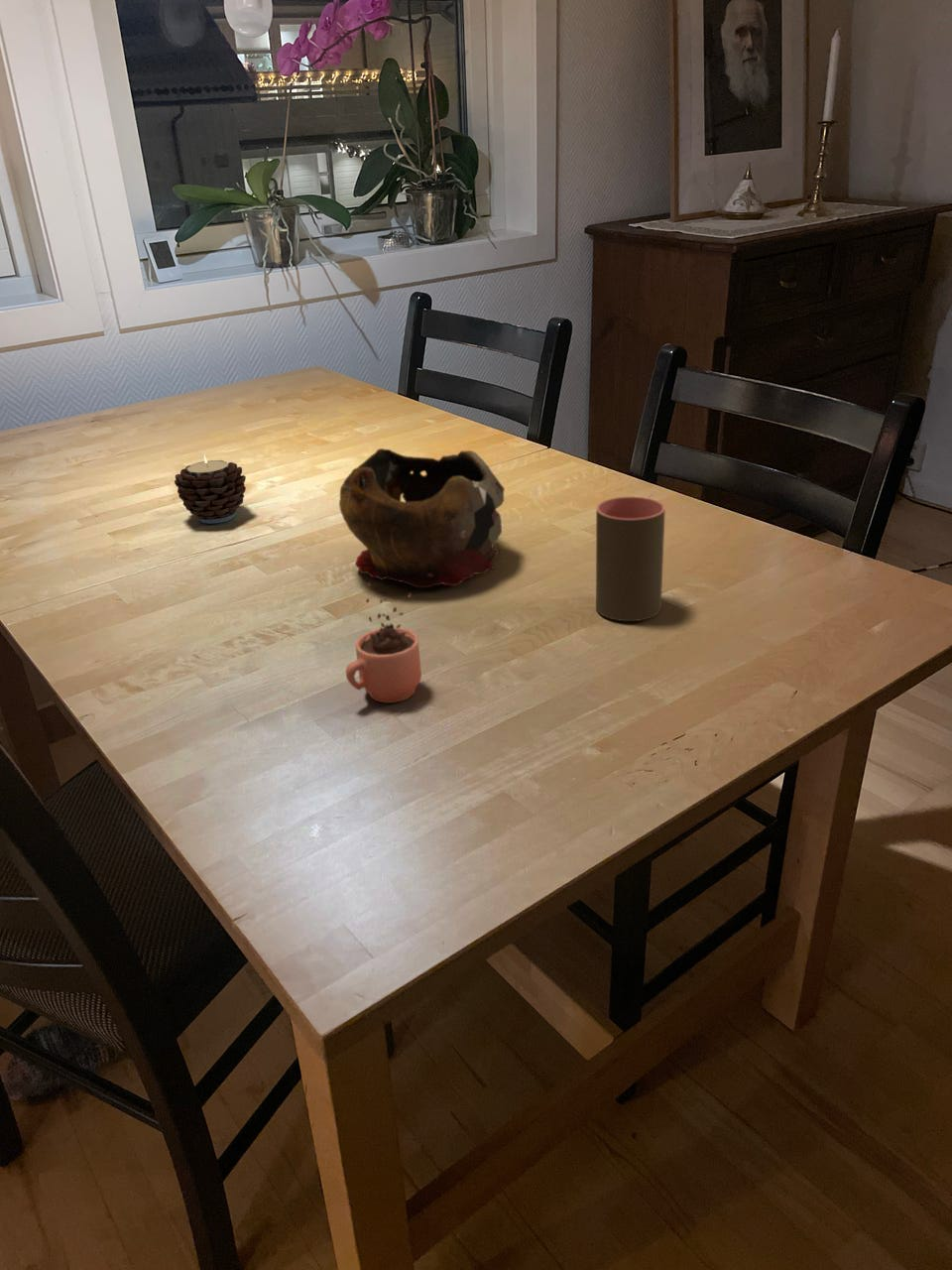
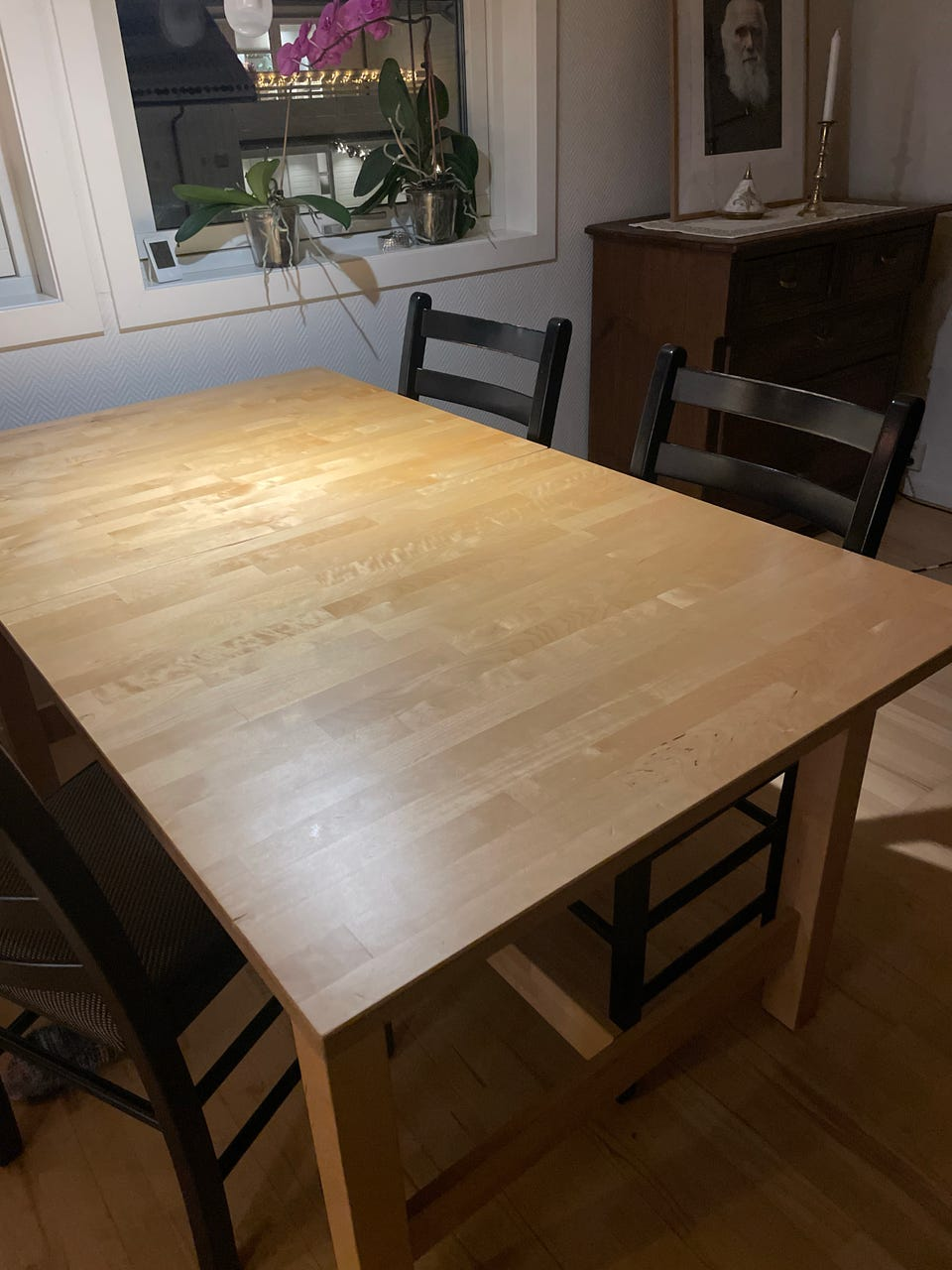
- cocoa [345,581,422,703]
- cup [595,495,666,622]
- decorative bowl [338,447,506,589]
- candle [174,454,247,525]
